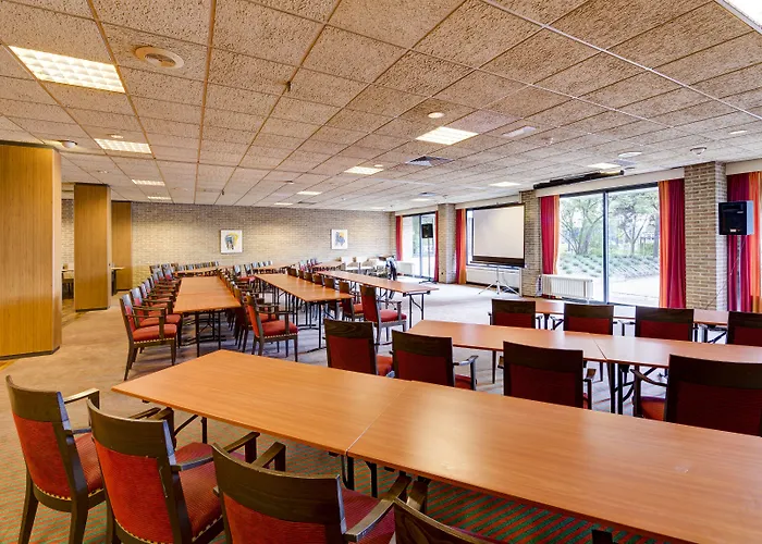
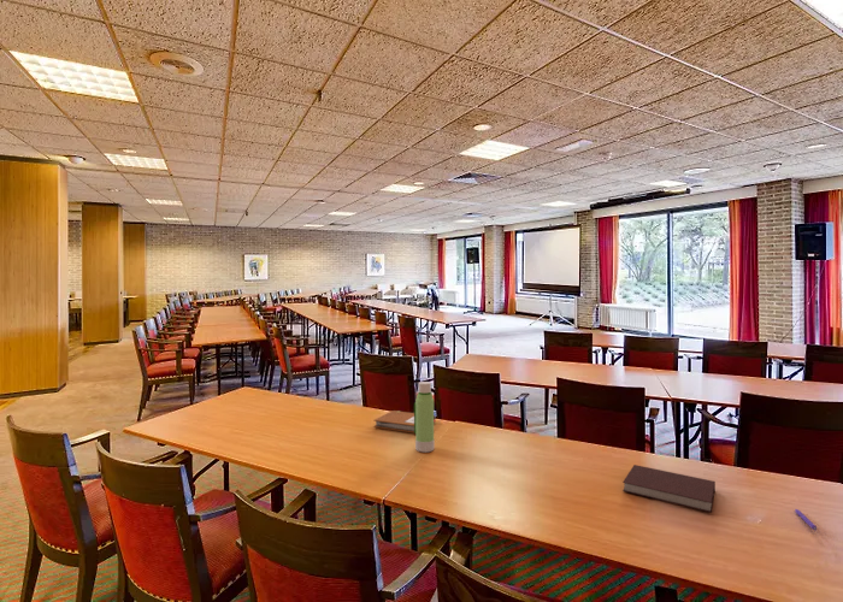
+ notebook [372,409,437,433]
+ notebook [621,464,717,514]
+ pen [794,508,818,532]
+ water bottle [413,380,436,453]
